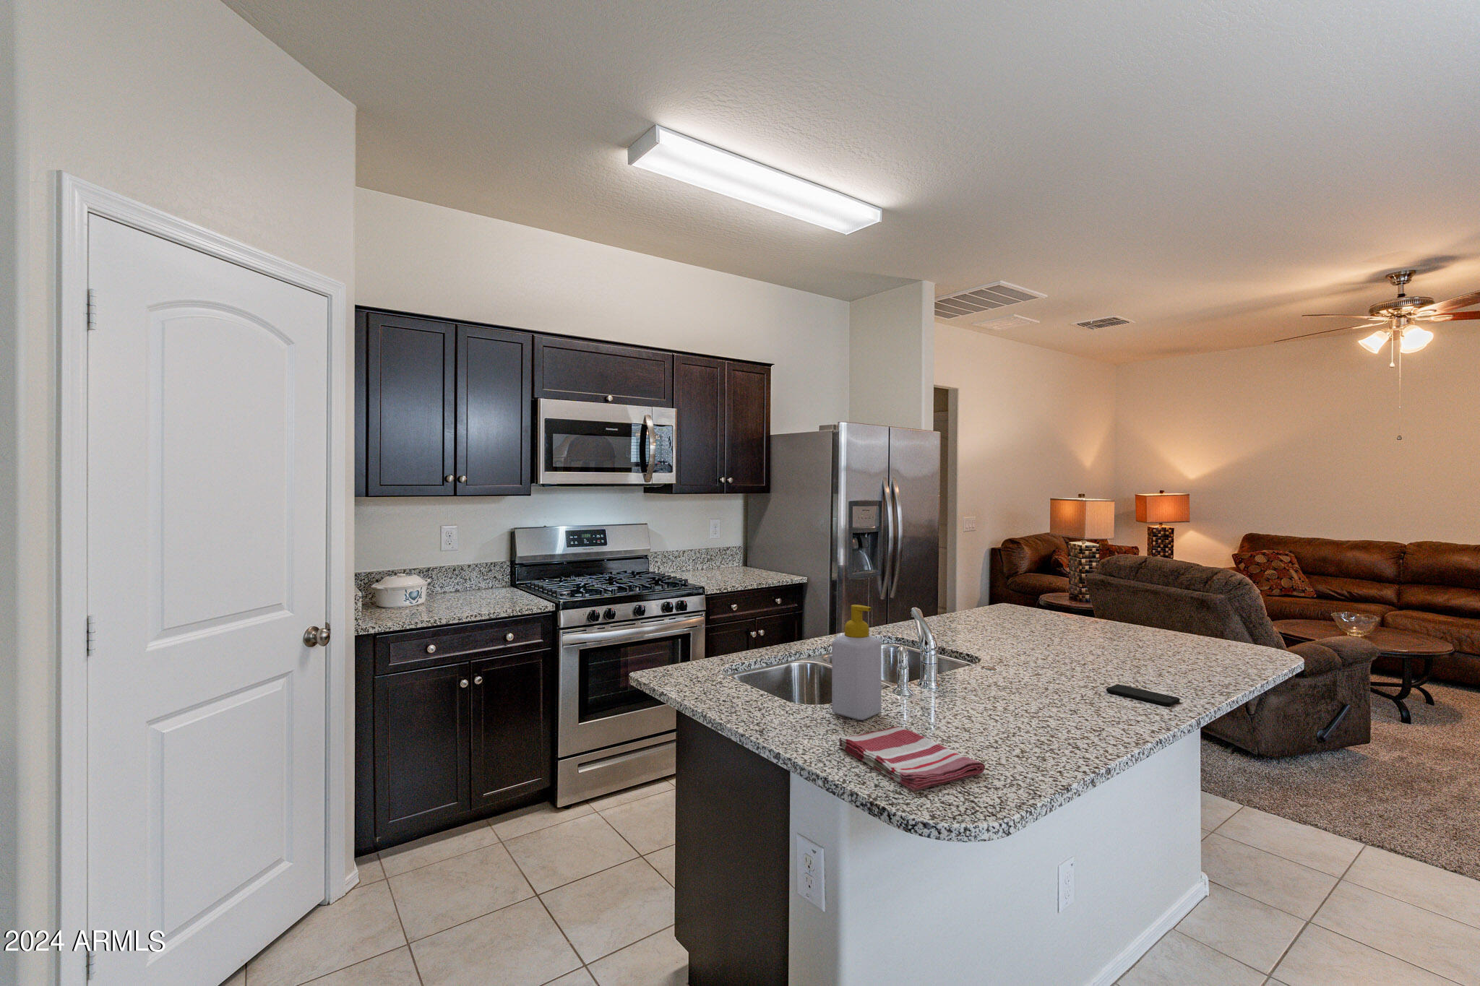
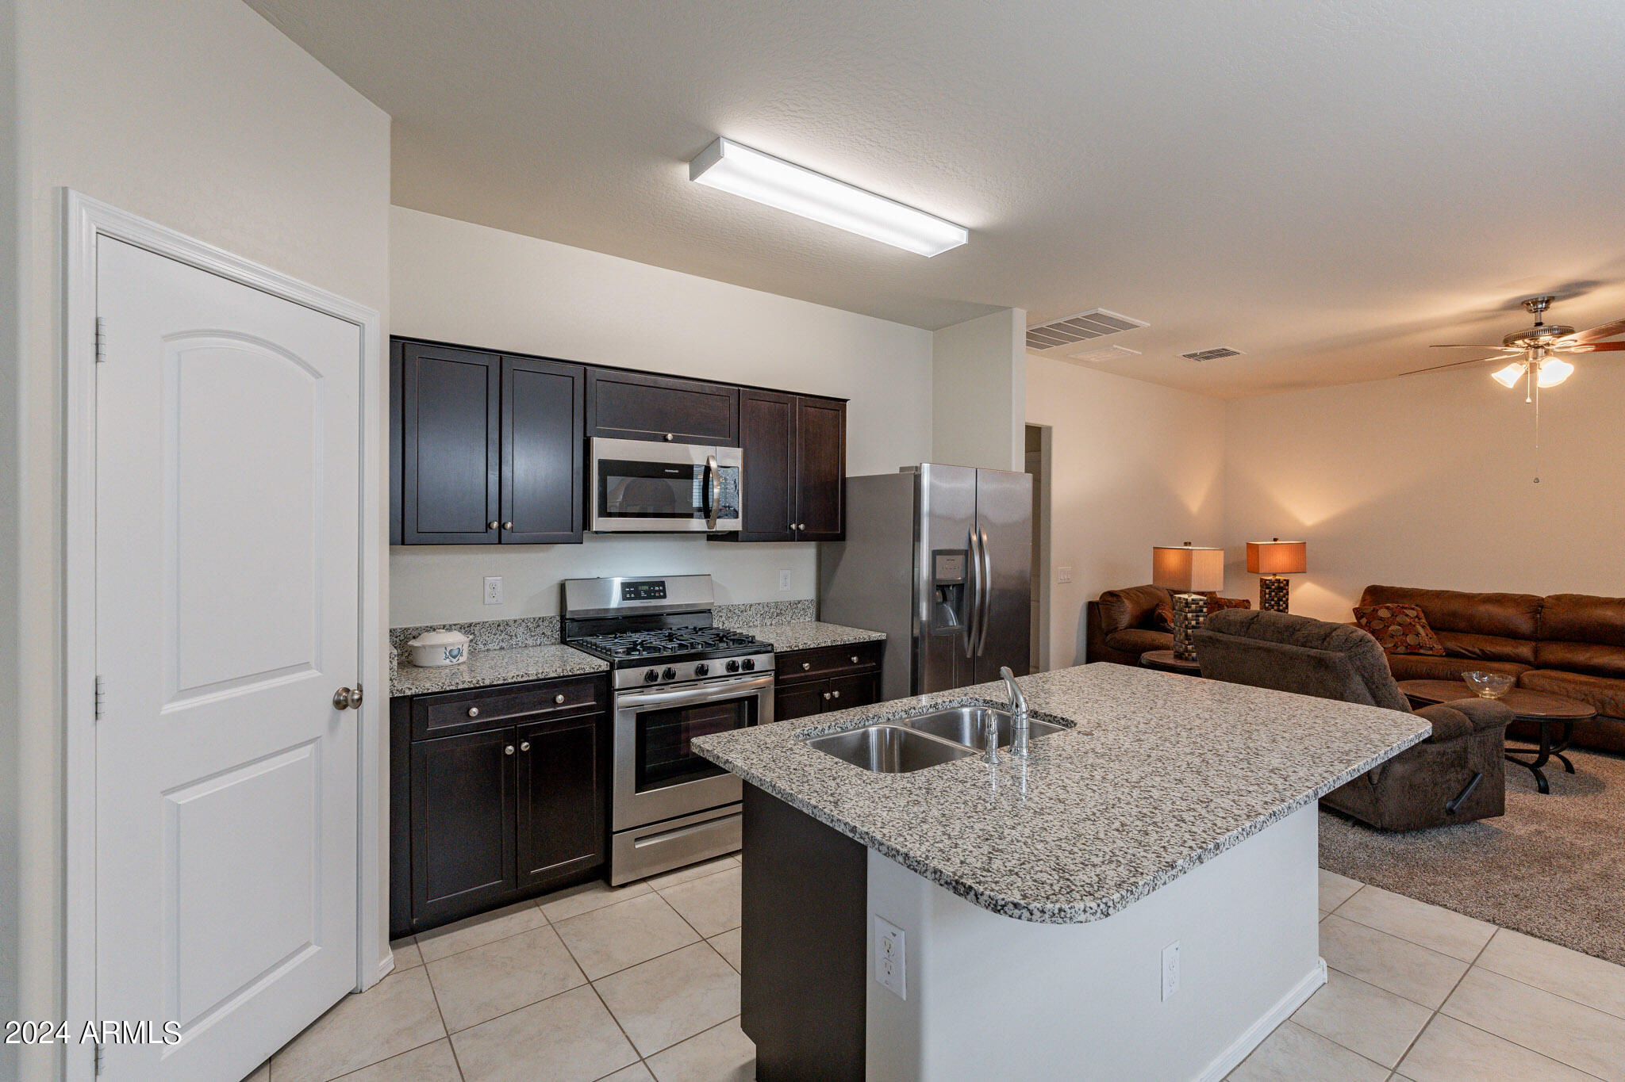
- dish towel [837,726,986,791]
- smartphone [1106,684,1180,706]
- soap bottle [831,604,882,721]
